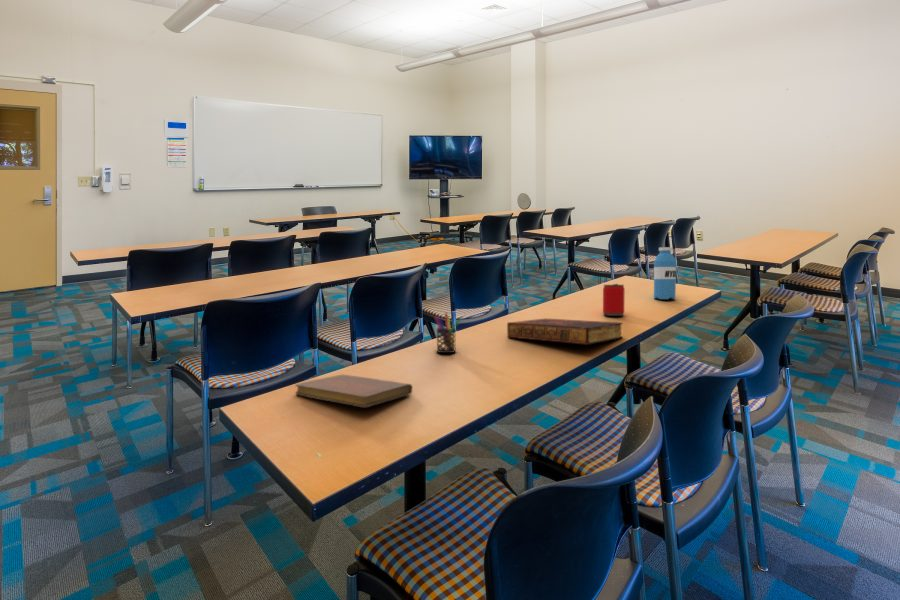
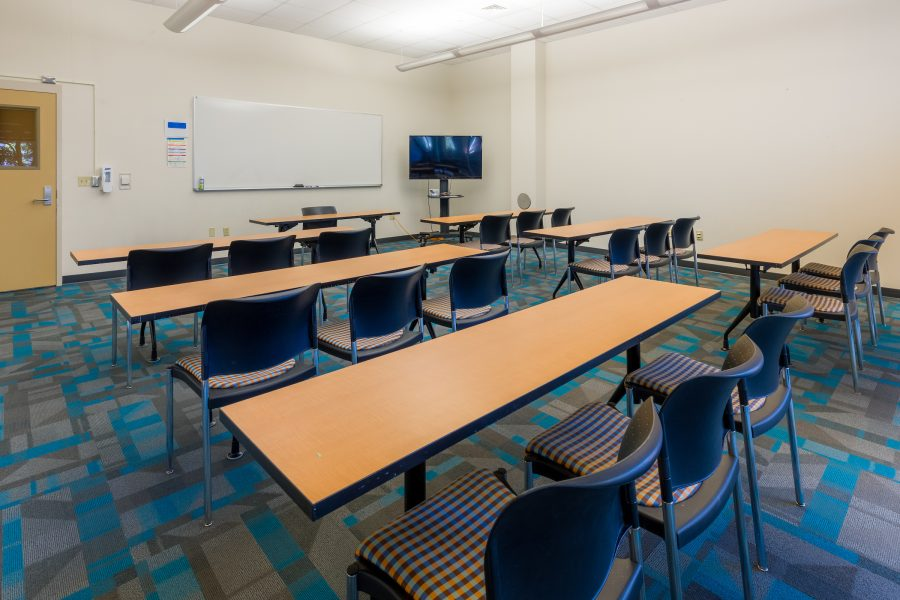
- notebook [294,374,413,408]
- beverage can [602,283,626,317]
- pen holder [434,311,462,354]
- book [506,317,624,346]
- water bottle [653,246,677,300]
